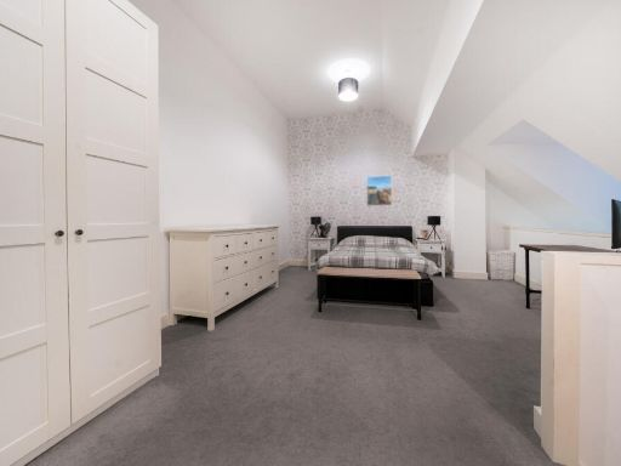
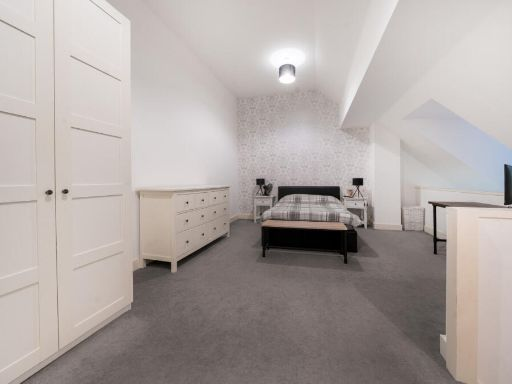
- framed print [365,175,393,208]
